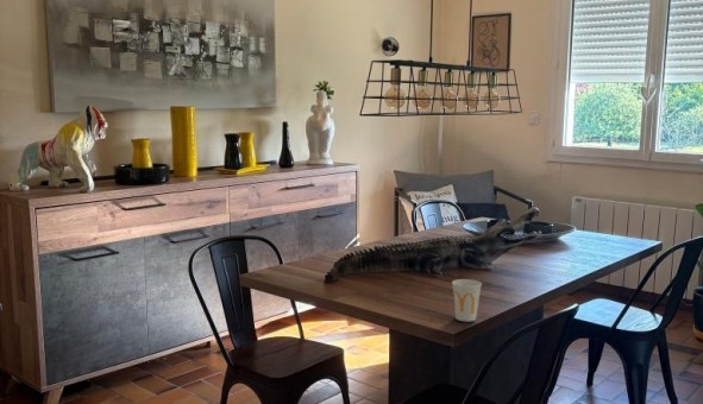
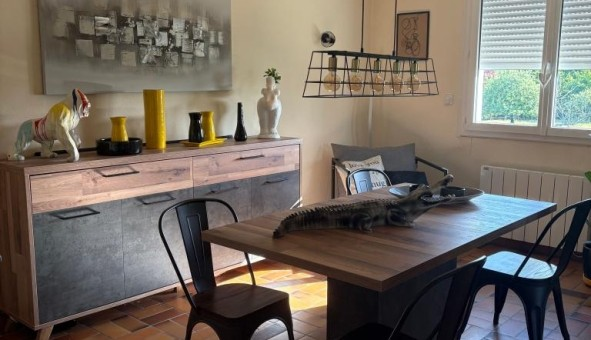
- cup [451,278,483,322]
